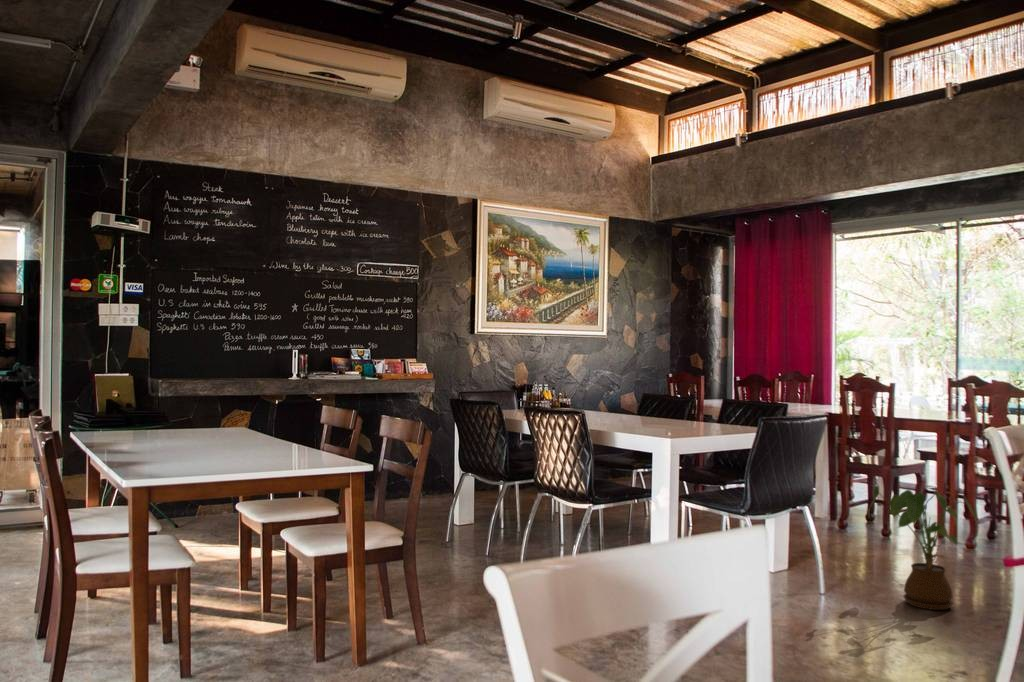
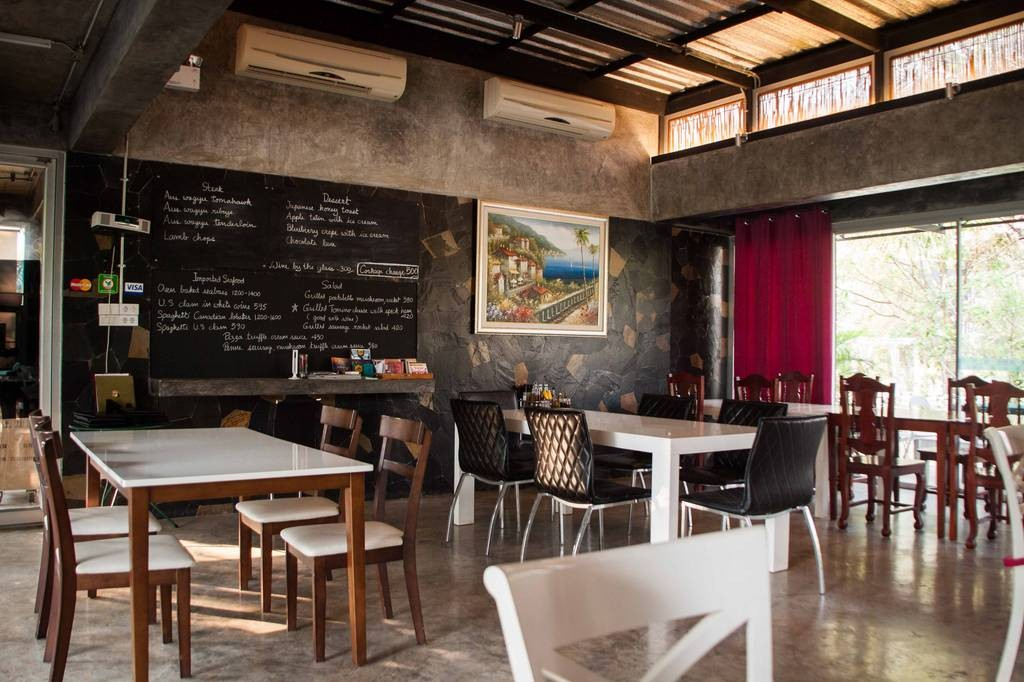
- house plant [867,484,977,611]
